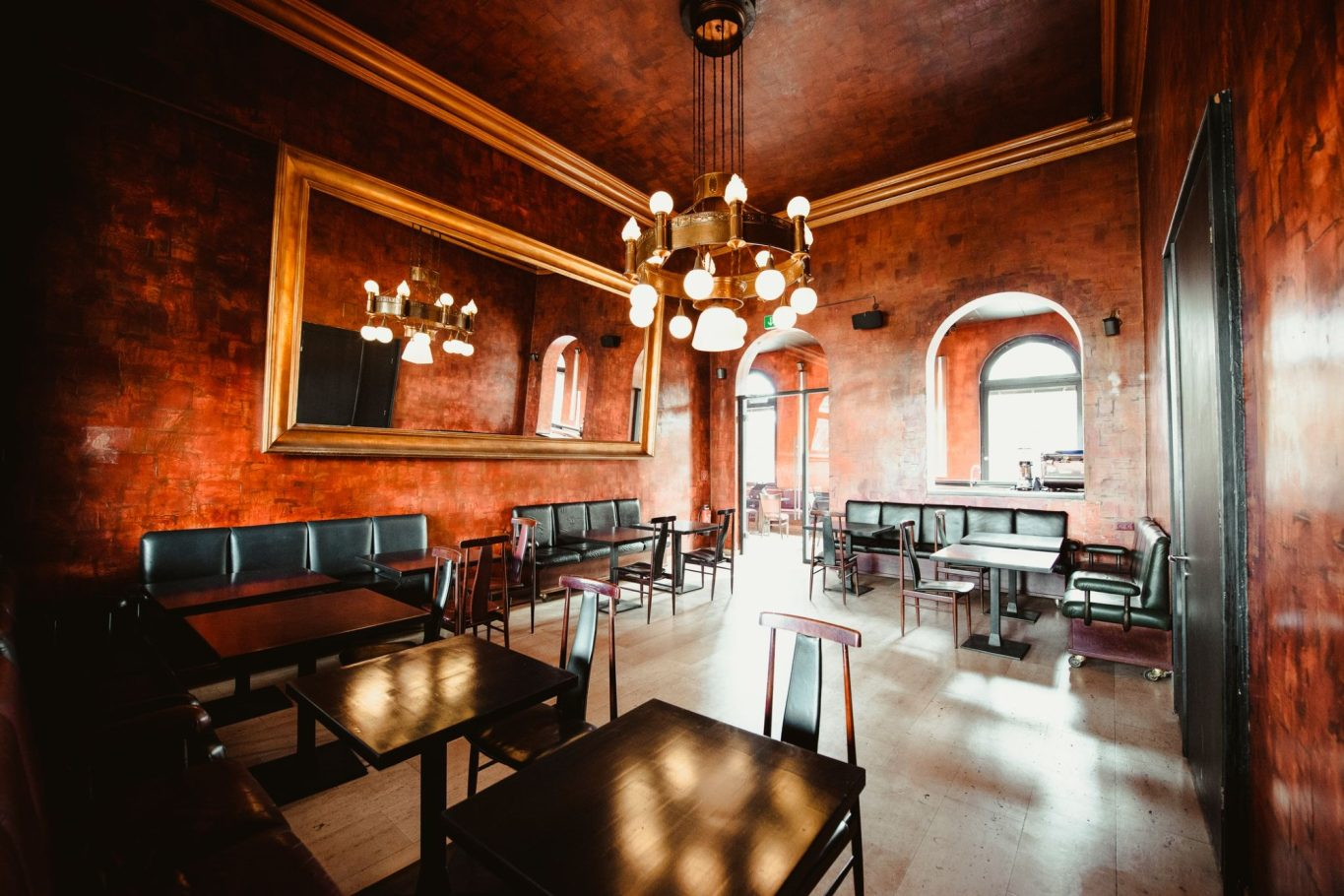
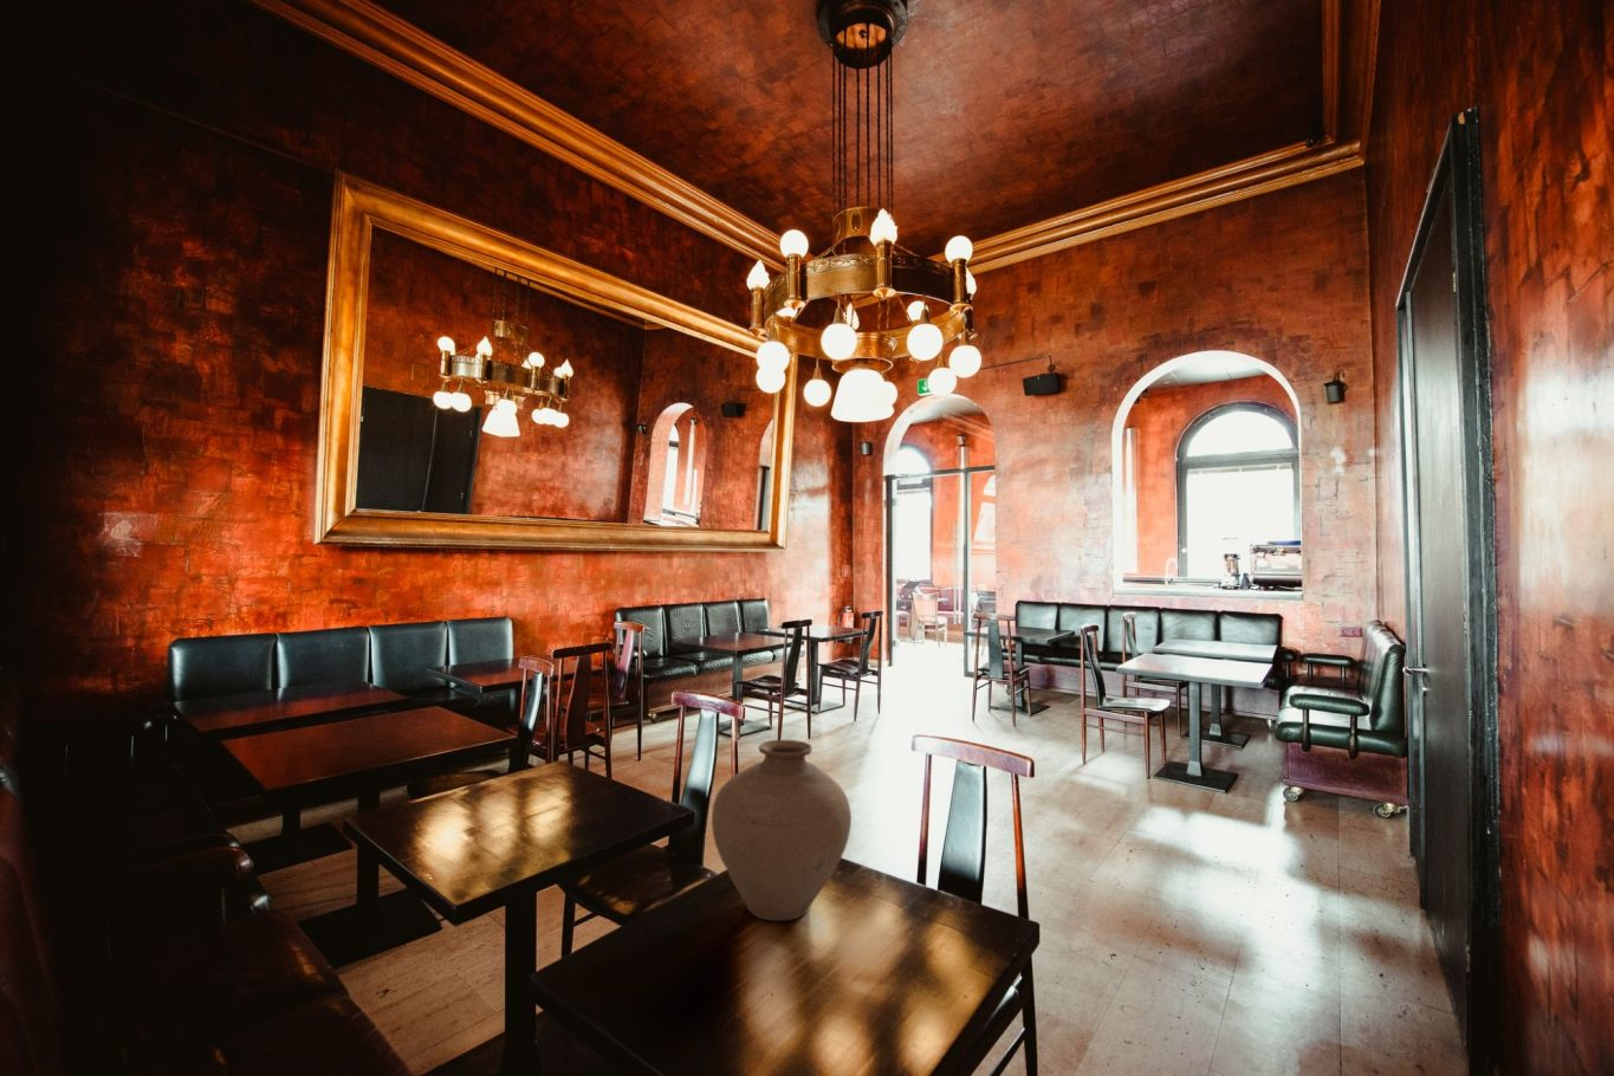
+ vase [711,739,853,922]
